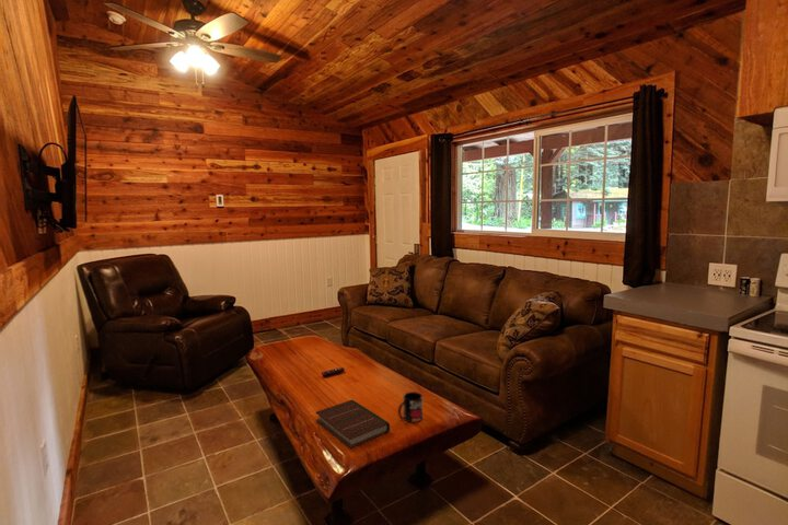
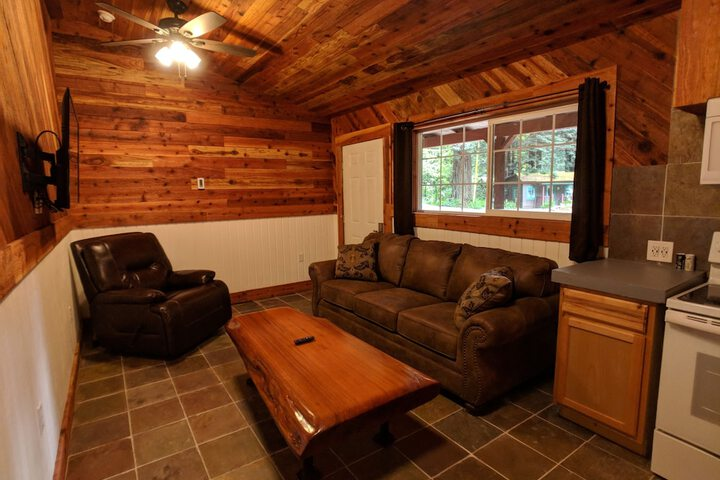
- book [315,399,391,448]
- mug [397,390,424,423]
